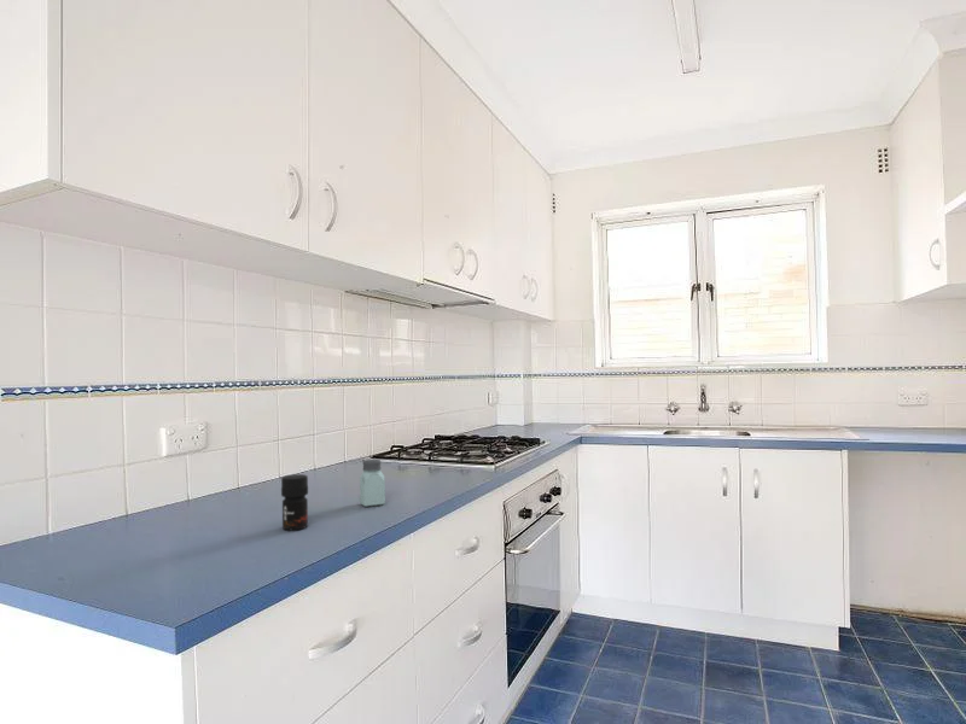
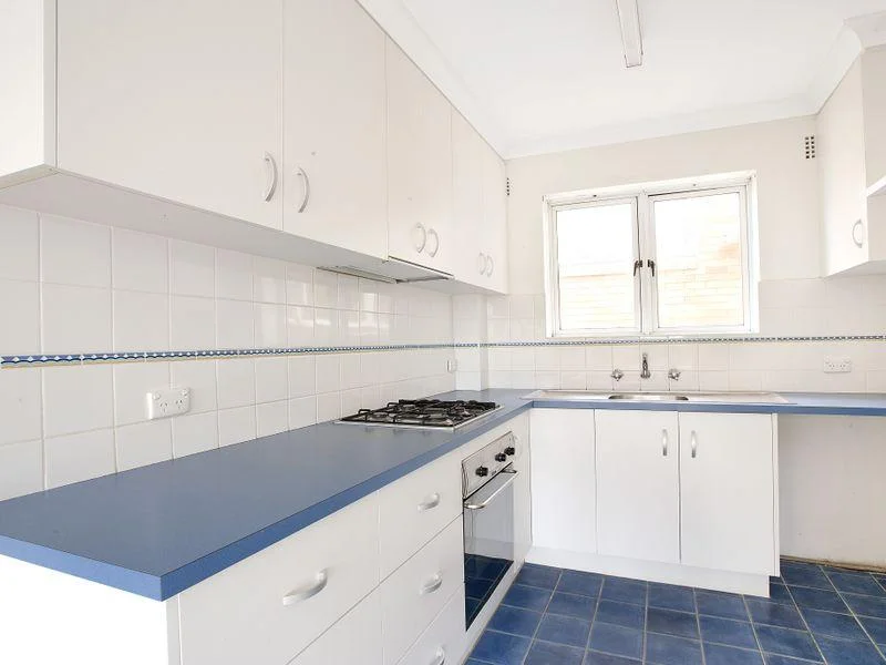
- saltshaker [359,459,386,508]
- jar [280,473,309,531]
